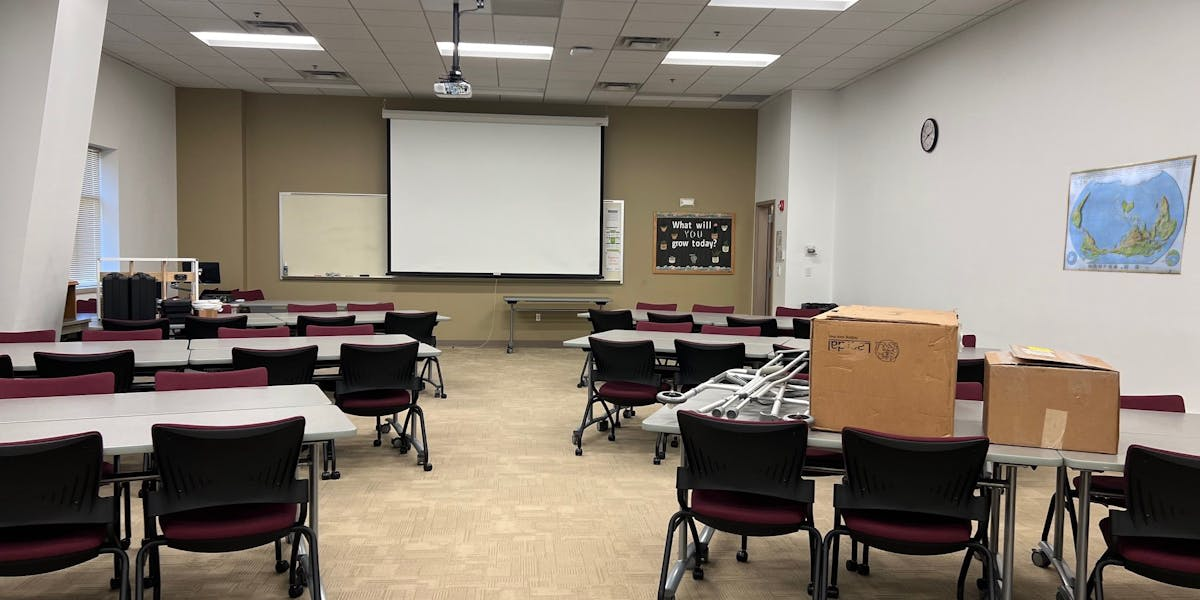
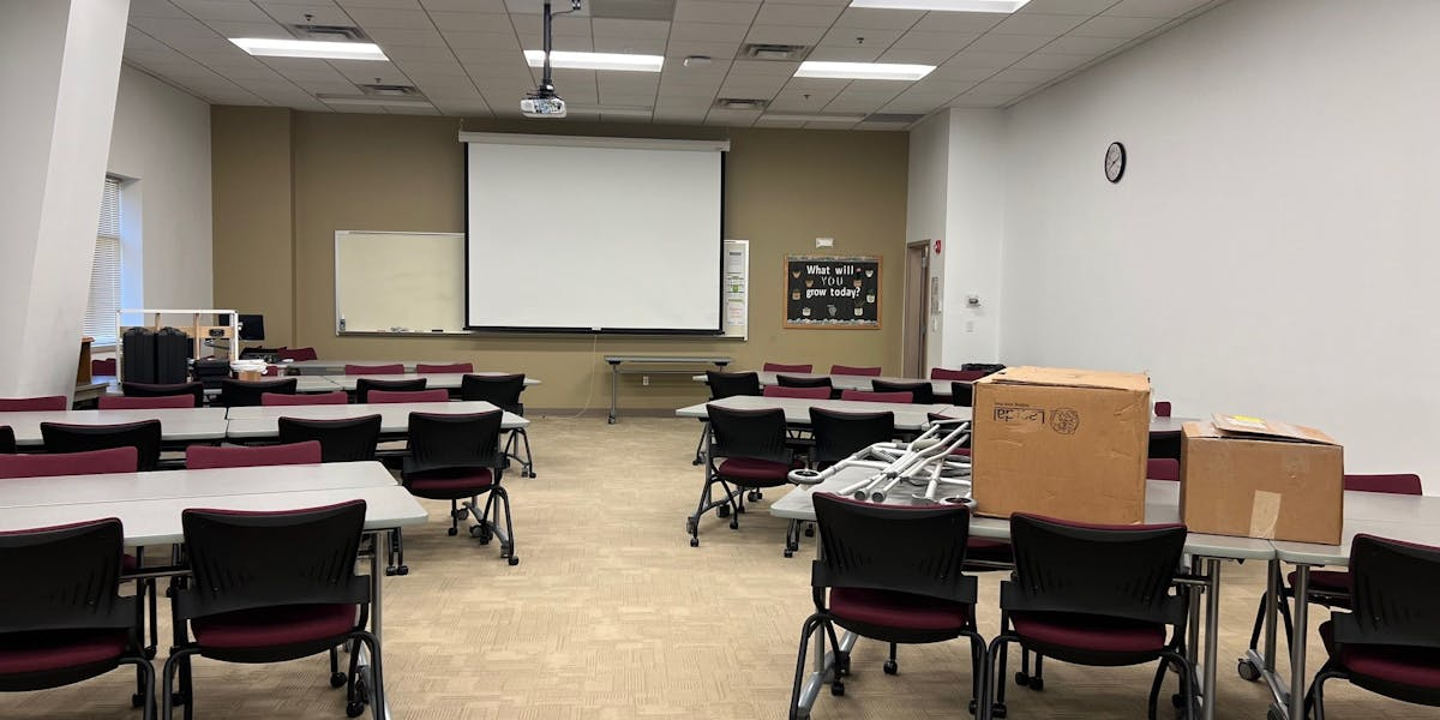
- world map [1062,154,1198,276]
